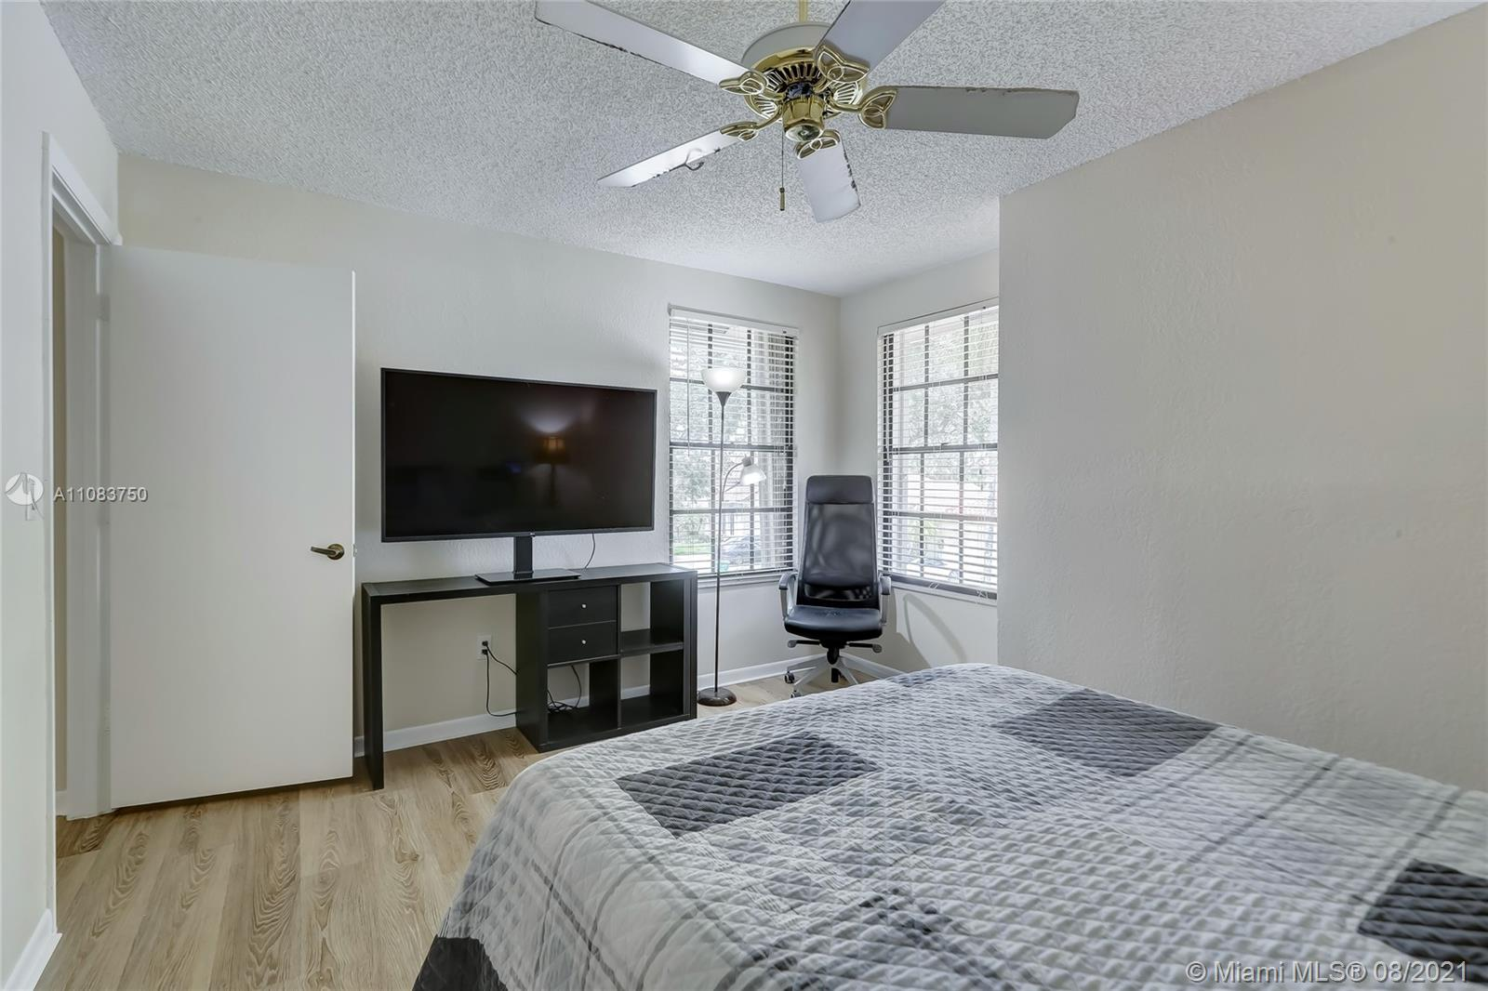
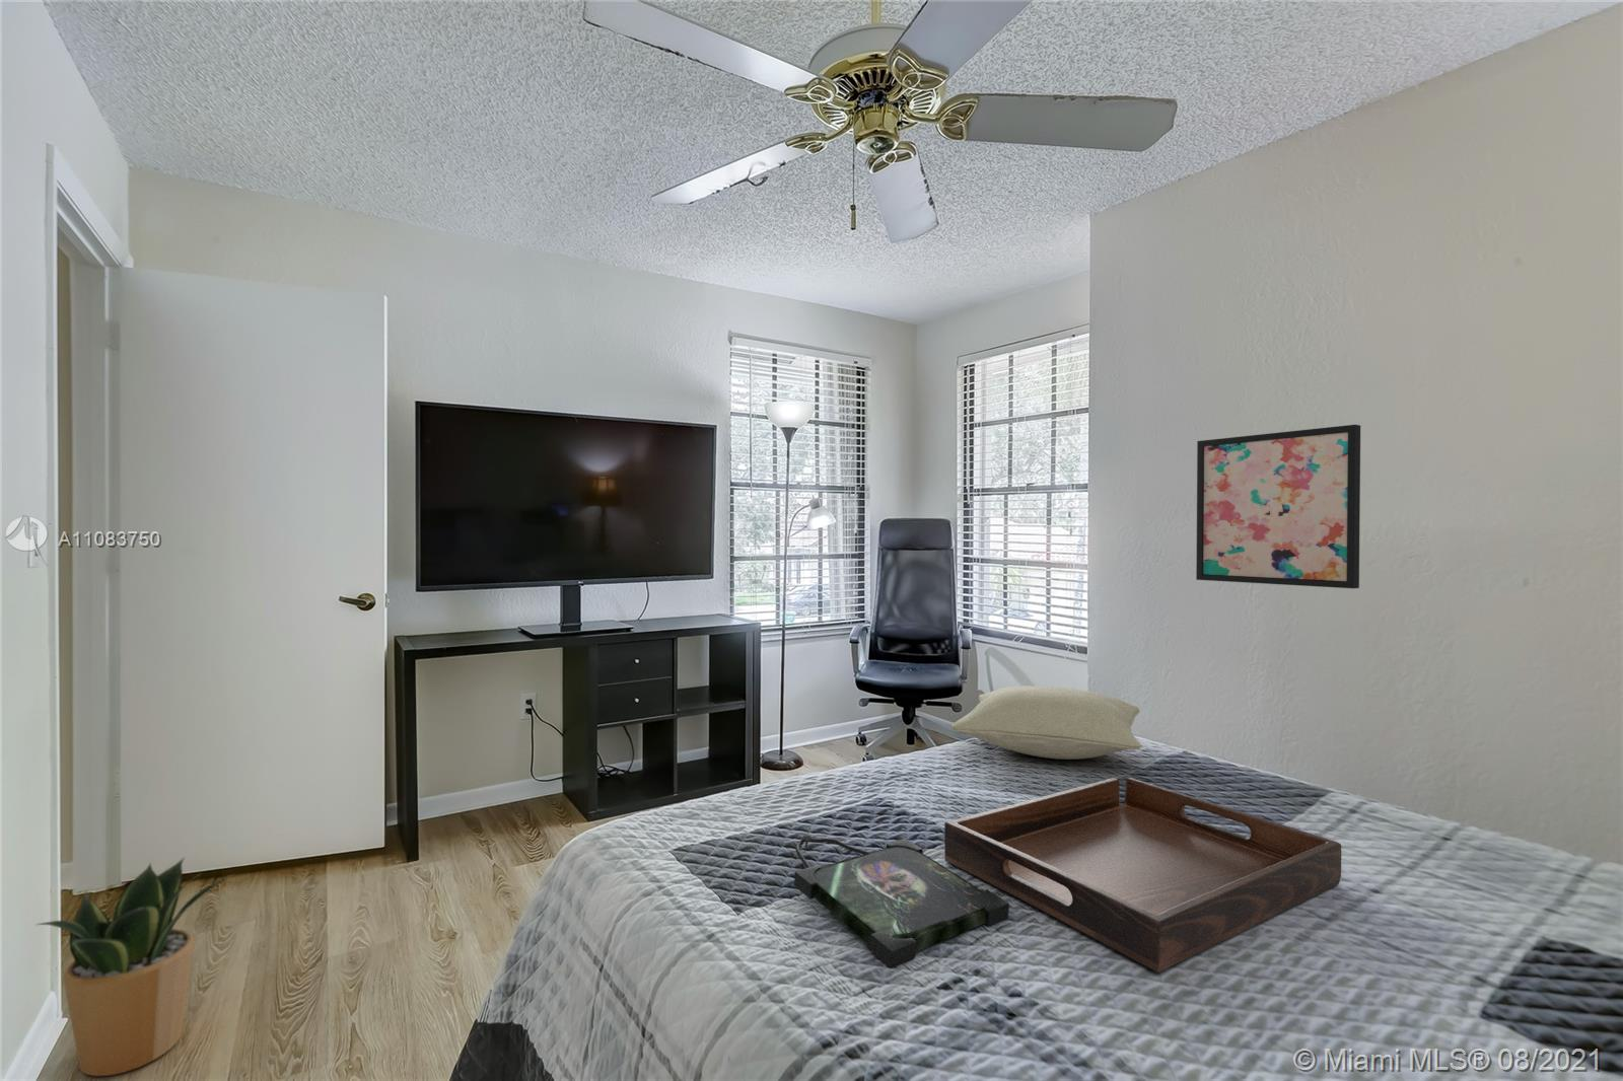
+ serving tray [944,777,1343,974]
+ pillow [951,684,1143,760]
+ potted plant [35,855,235,1077]
+ wall art [1195,423,1361,589]
+ photo frame [793,834,1010,969]
